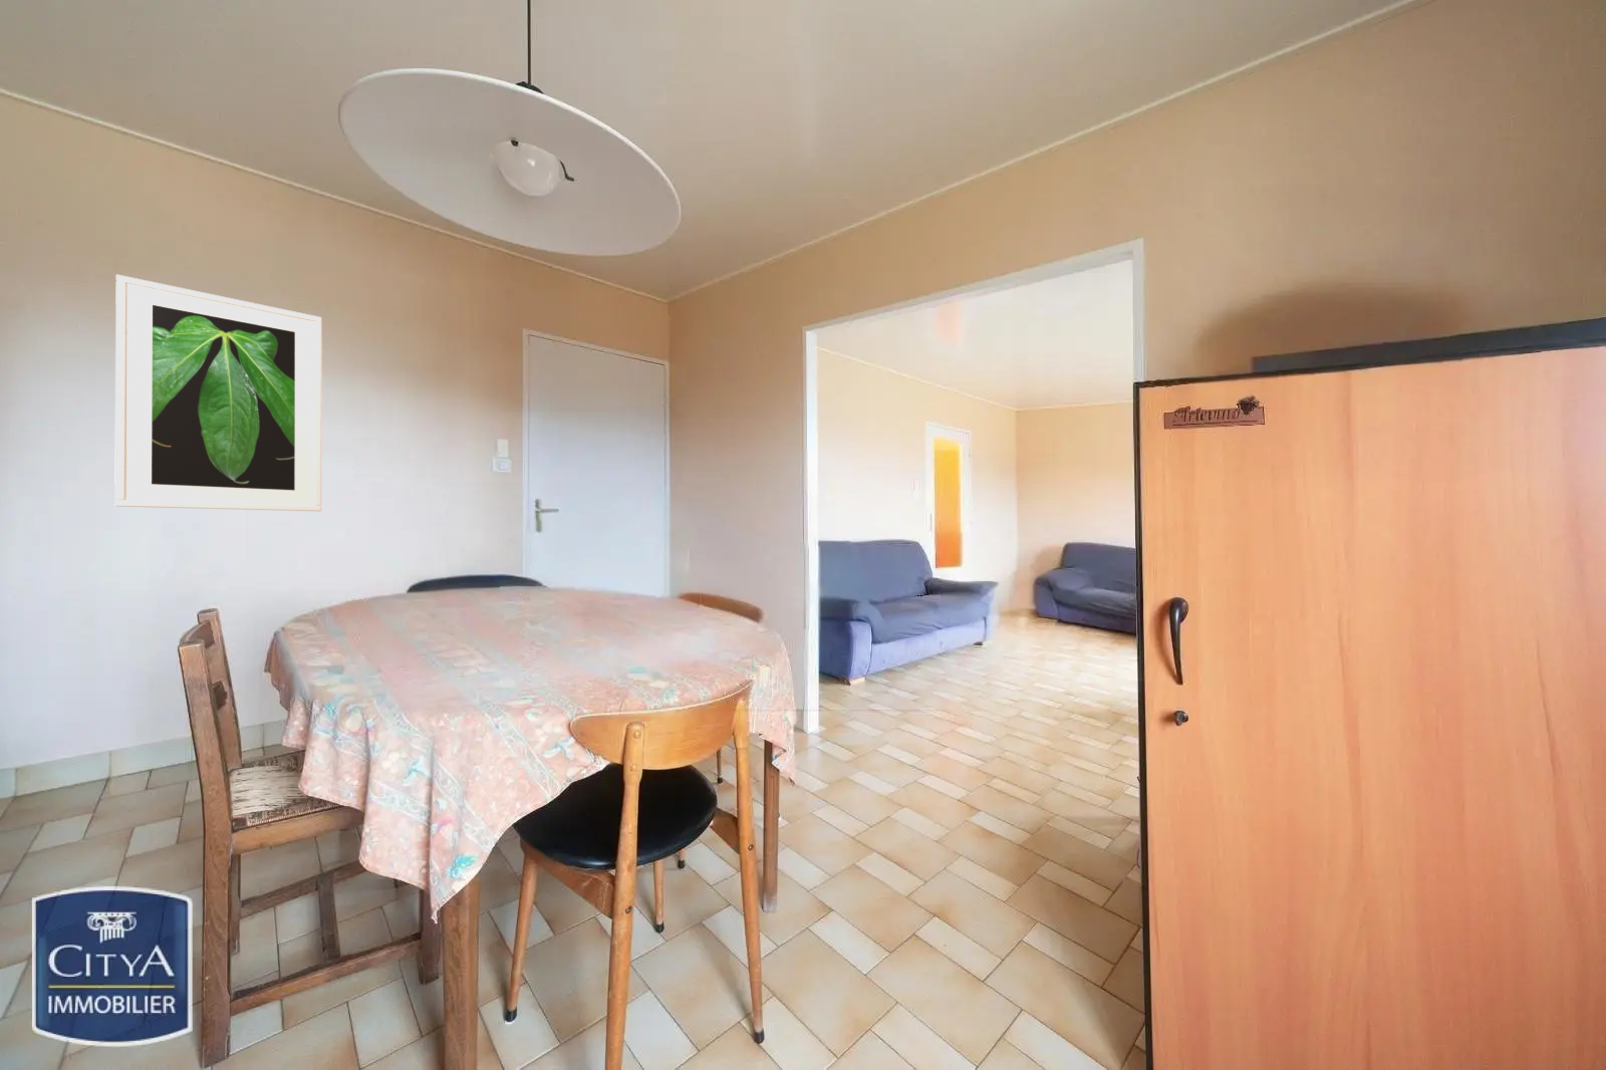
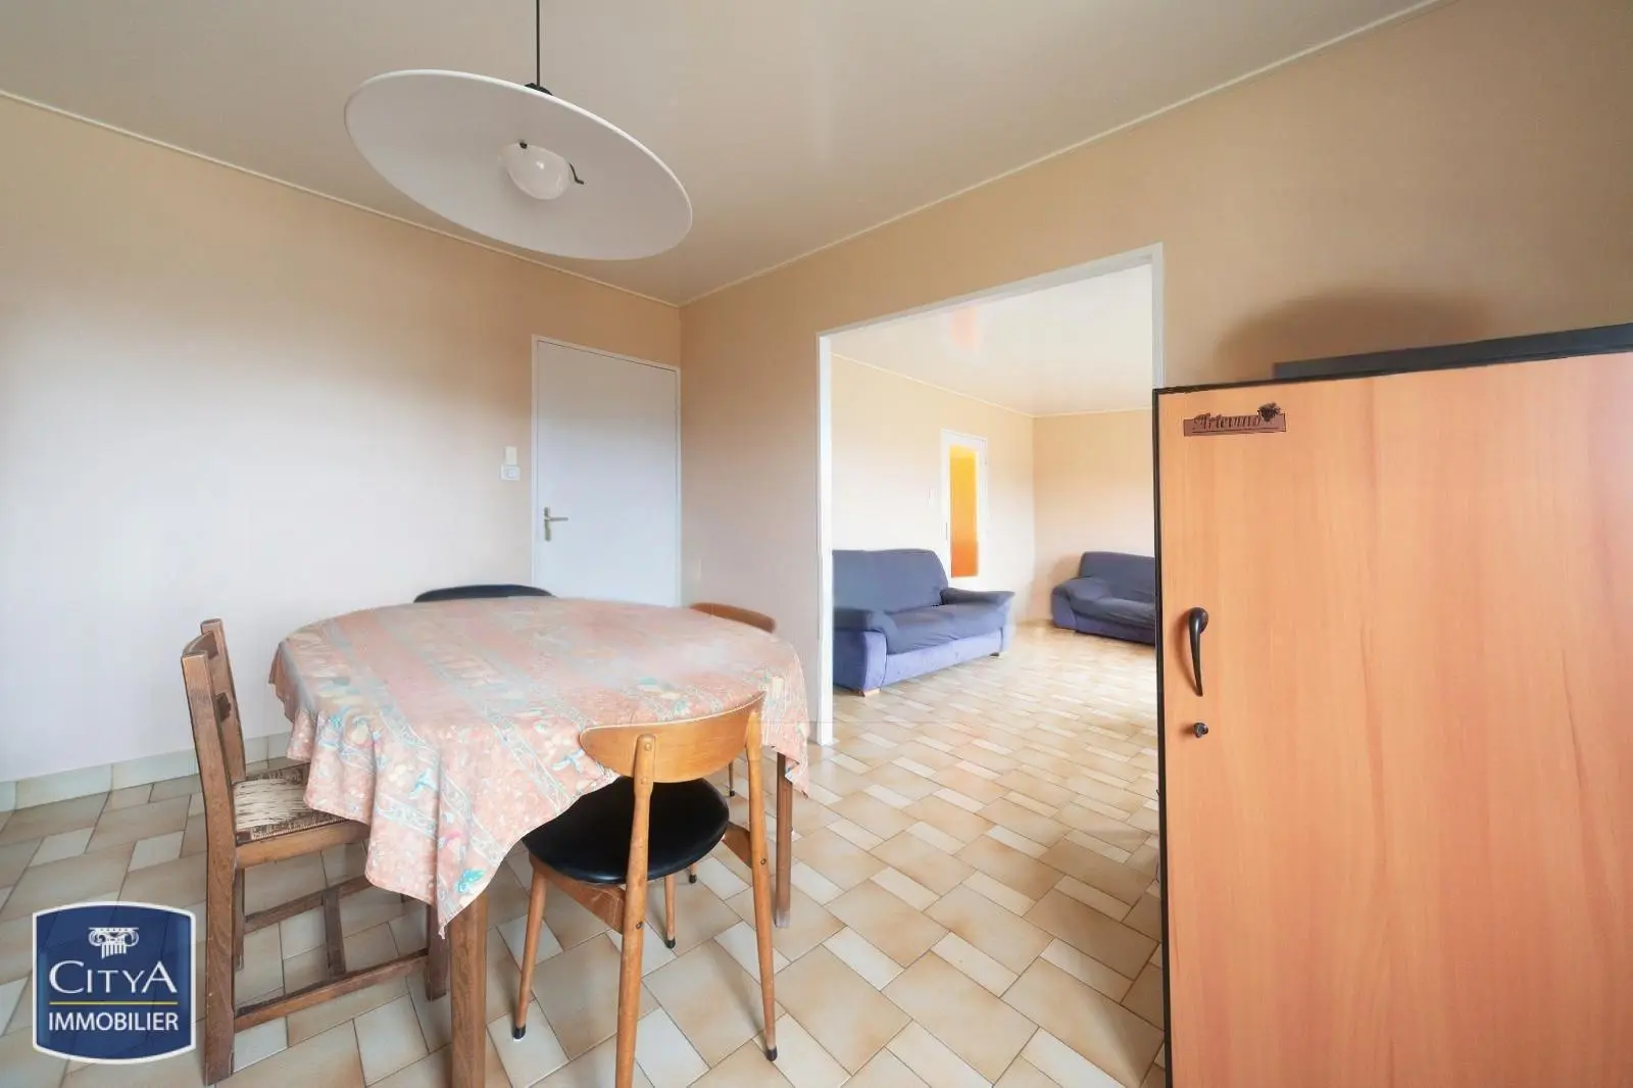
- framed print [113,273,324,512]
